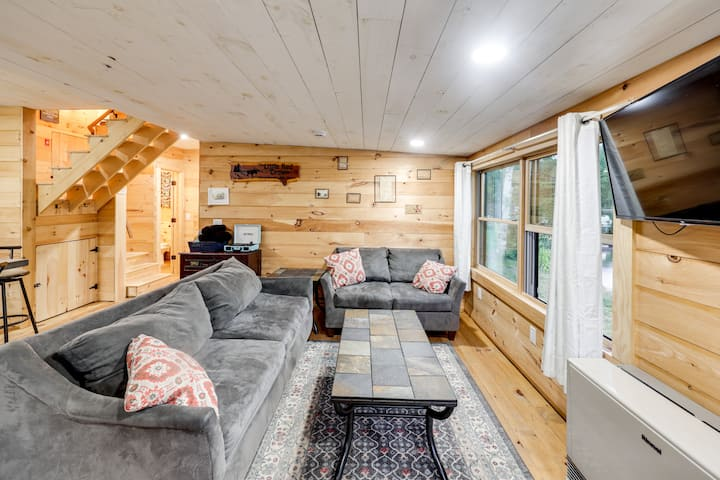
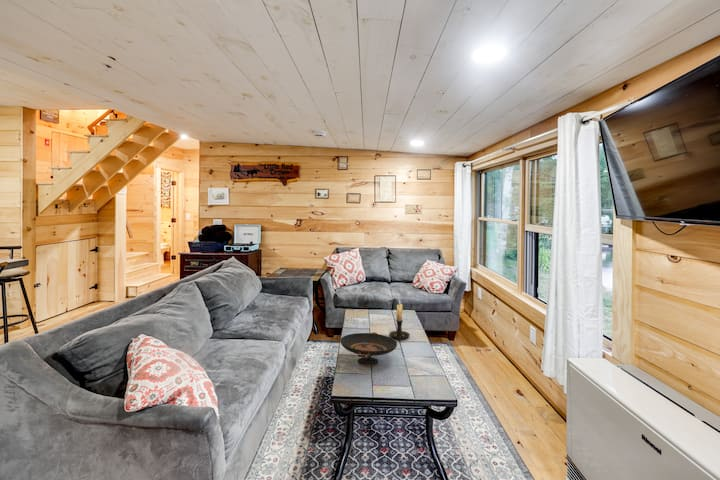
+ decorative bowl [339,331,398,367]
+ candle holder [388,299,411,341]
